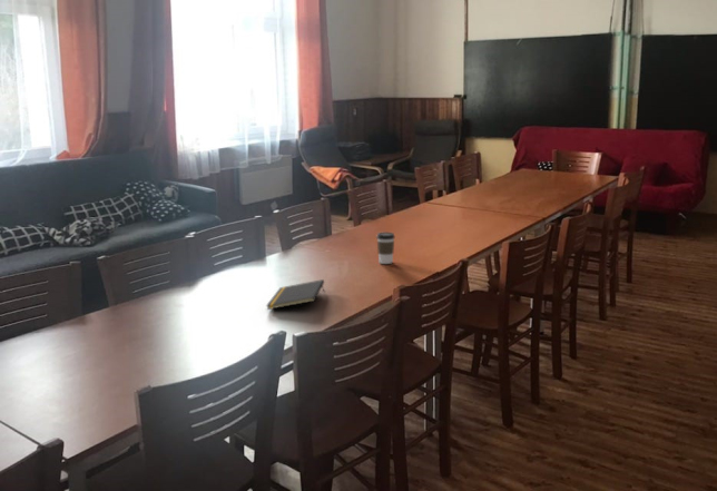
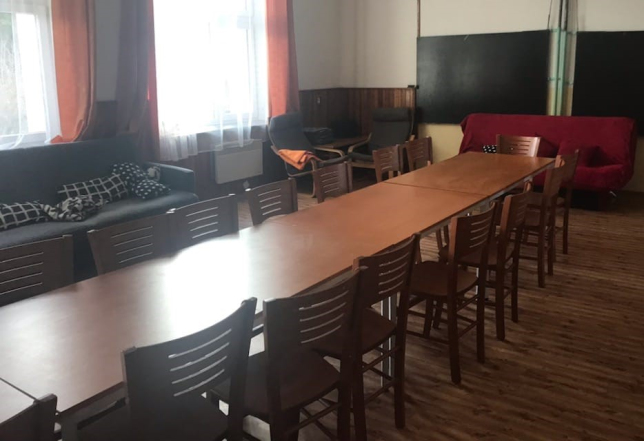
- notepad [265,278,325,311]
- coffee cup [375,232,396,265]
